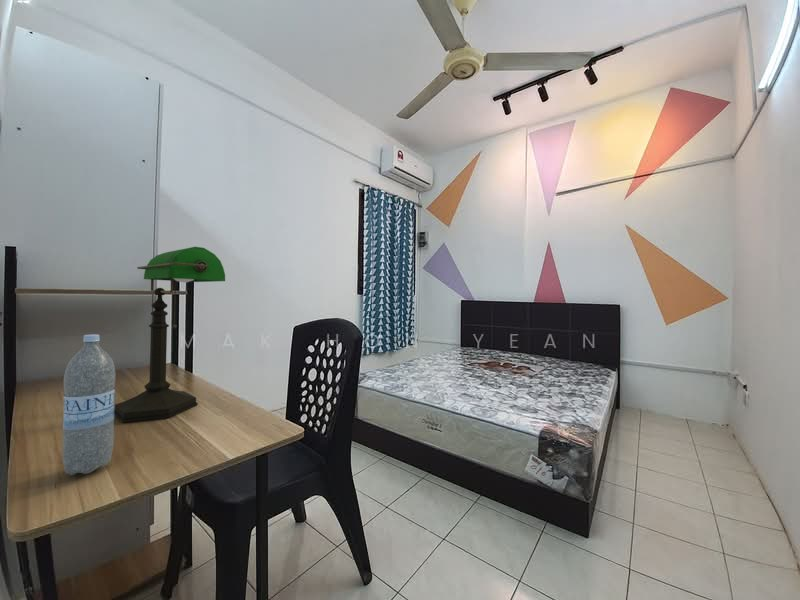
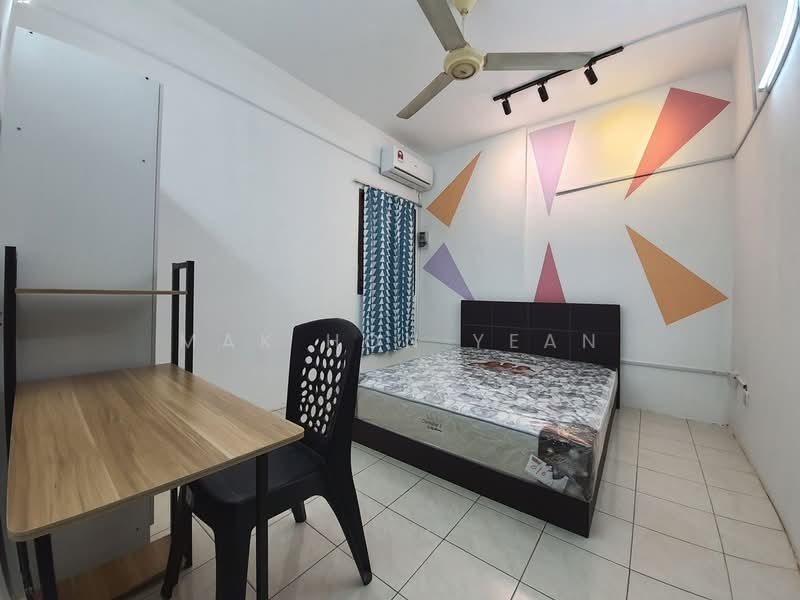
- water bottle [61,333,117,476]
- desk lamp [114,246,226,423]
